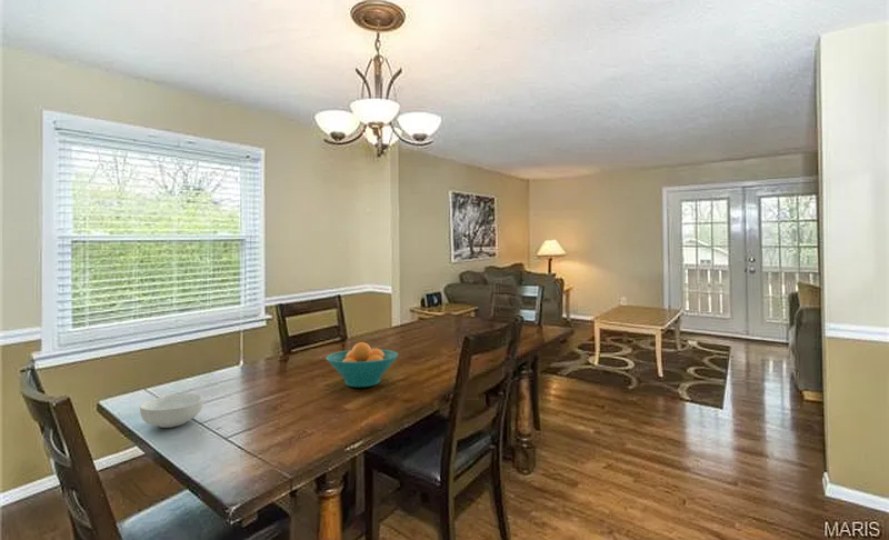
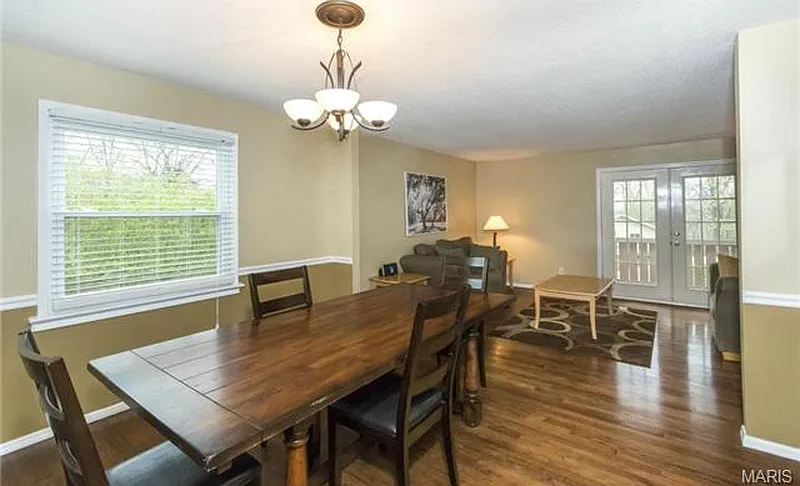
- cereal bowl [139,392,204,429]
- fruit bowl [324,341,399,388]
